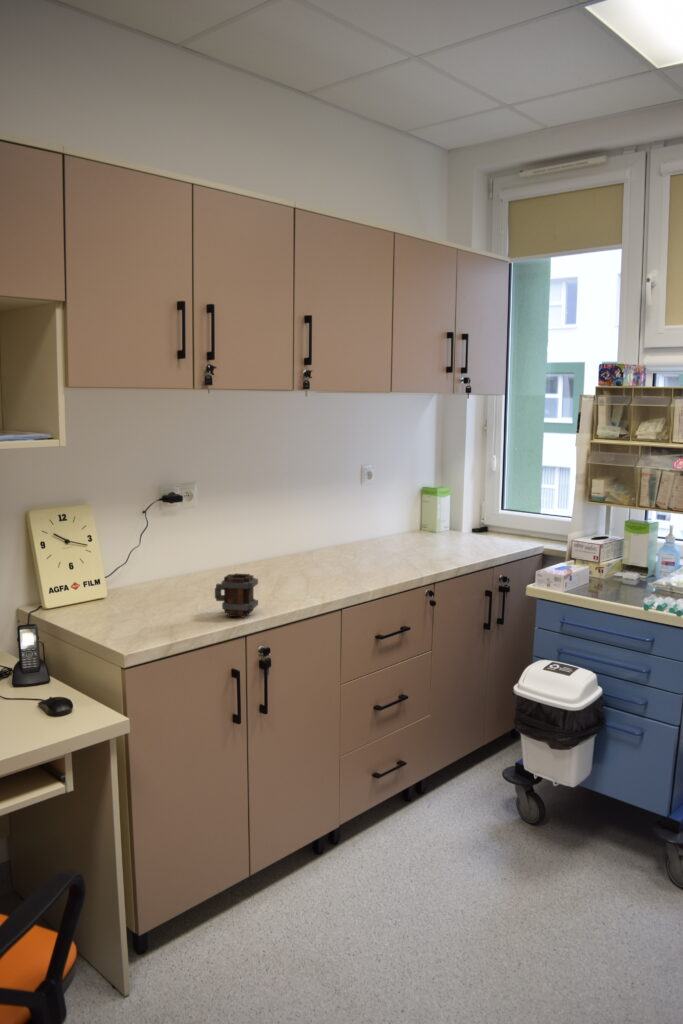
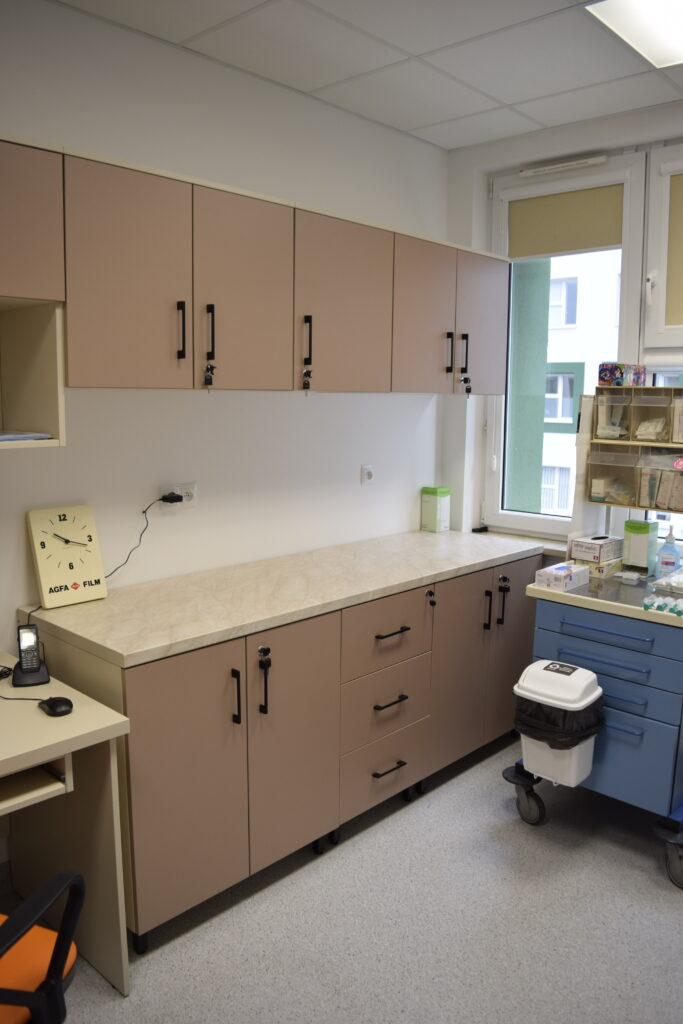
- mug [214,572,259,618]
